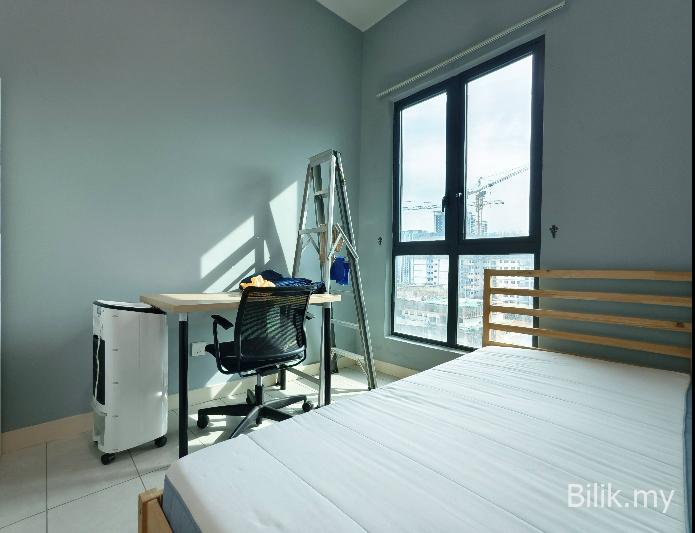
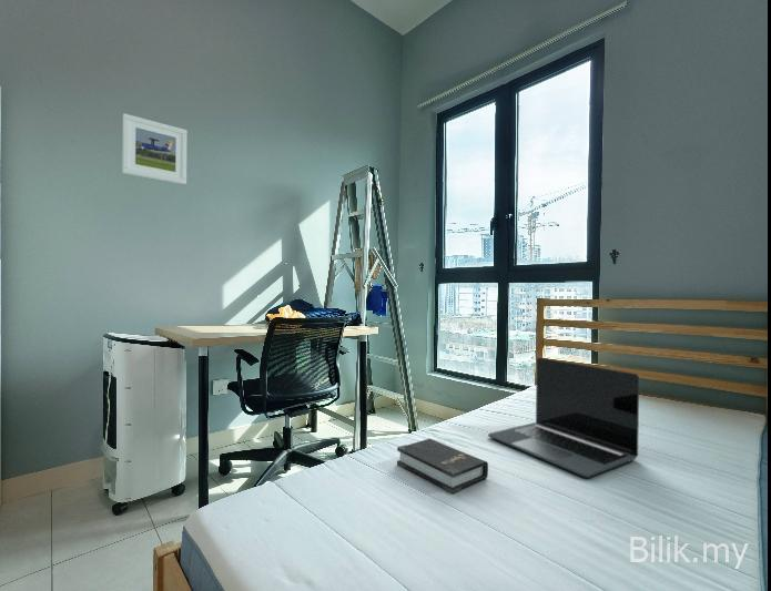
+ hardback book [396,438,489,495]
+ laptop [487,357,640,479]
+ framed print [121,113,189,185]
